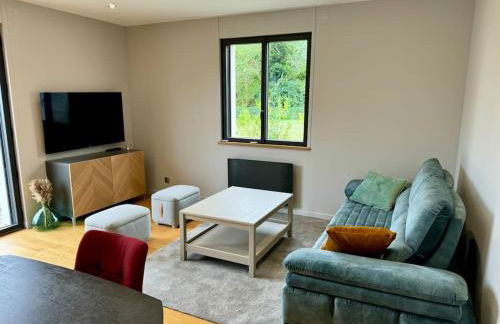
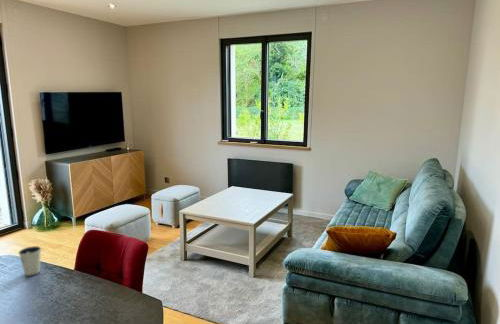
+ dixie cup [17,245,42,277]
